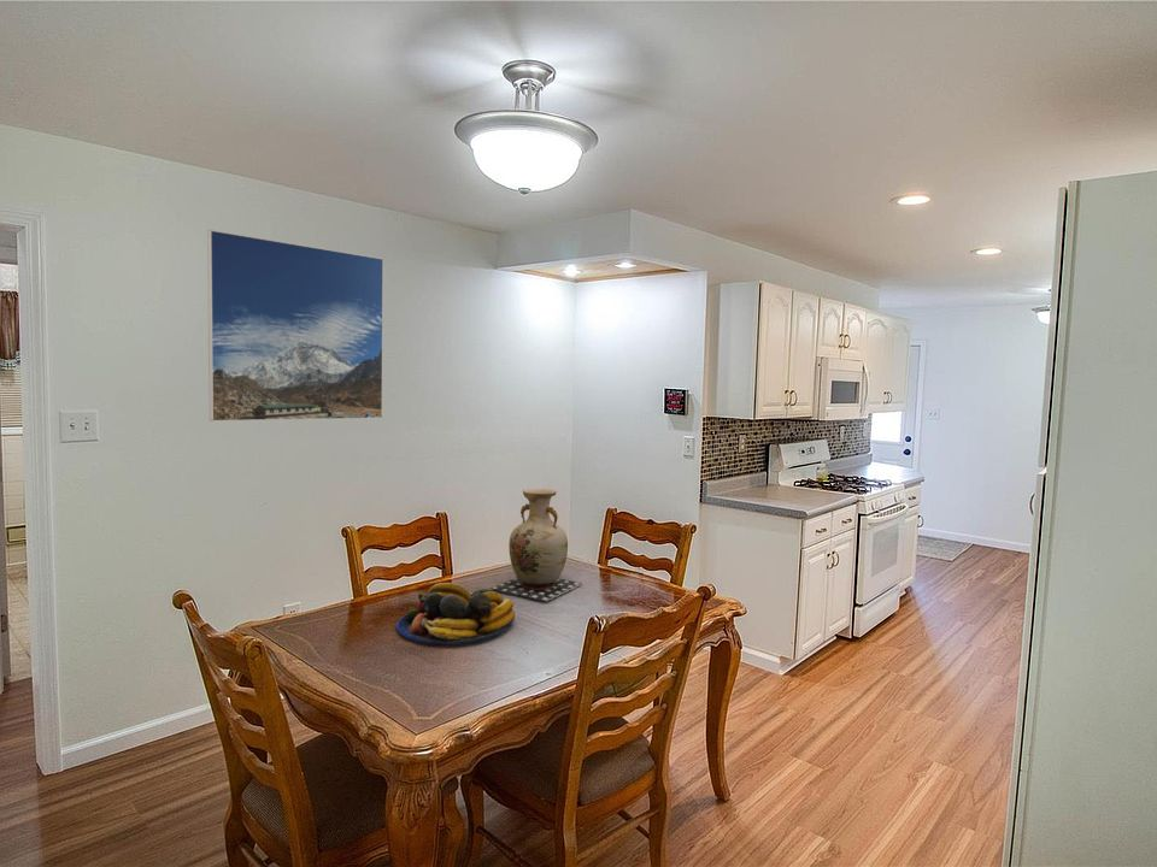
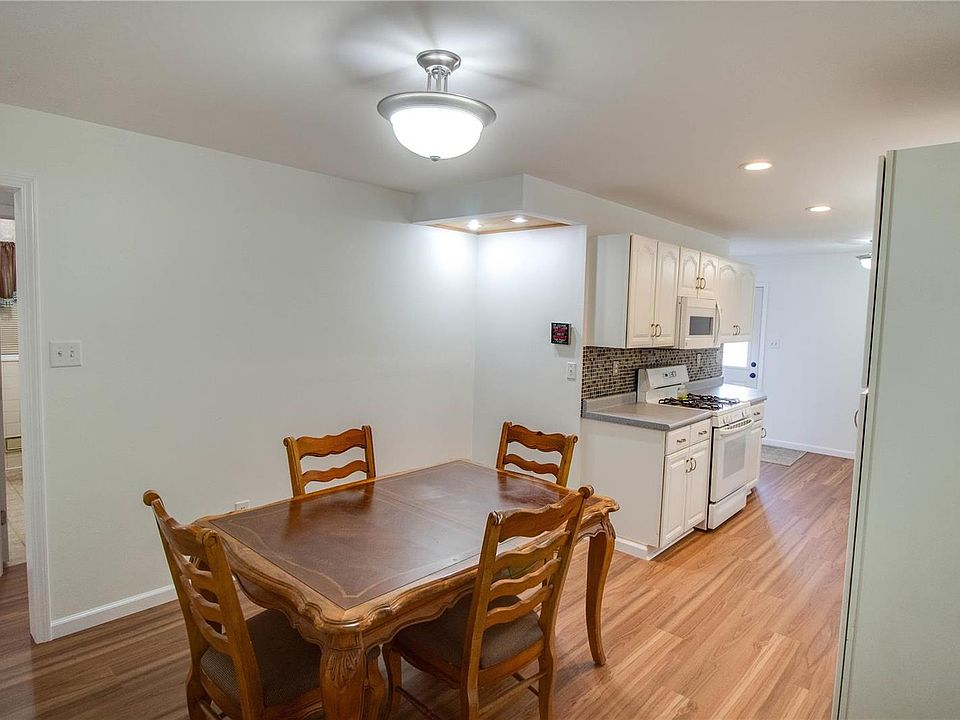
- vase [488,488,583,602]
- fruit bowl [395,582,516,645]
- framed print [206,229,384,423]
